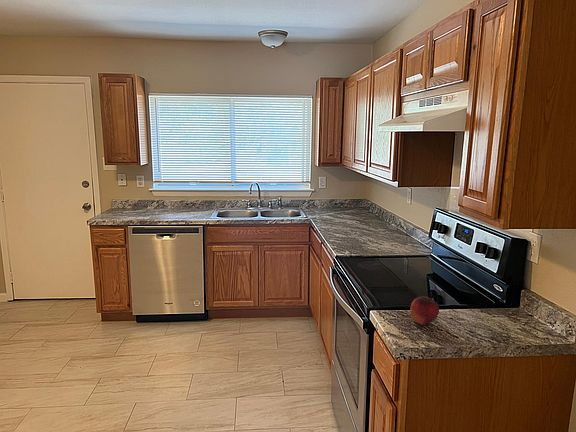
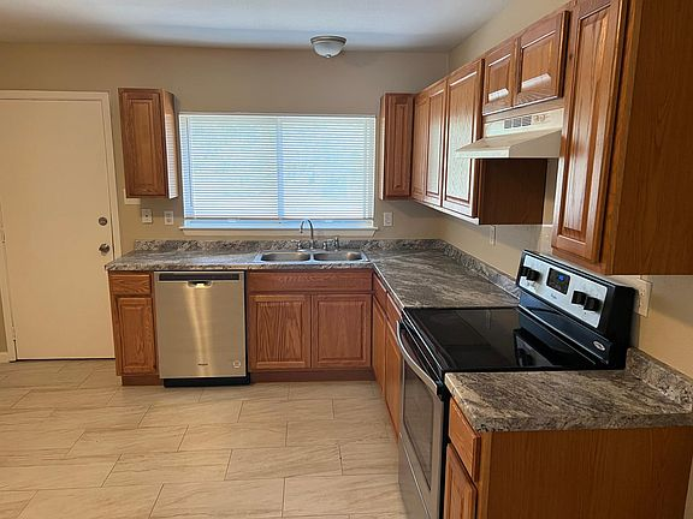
- fruit [409,295,440,326]
